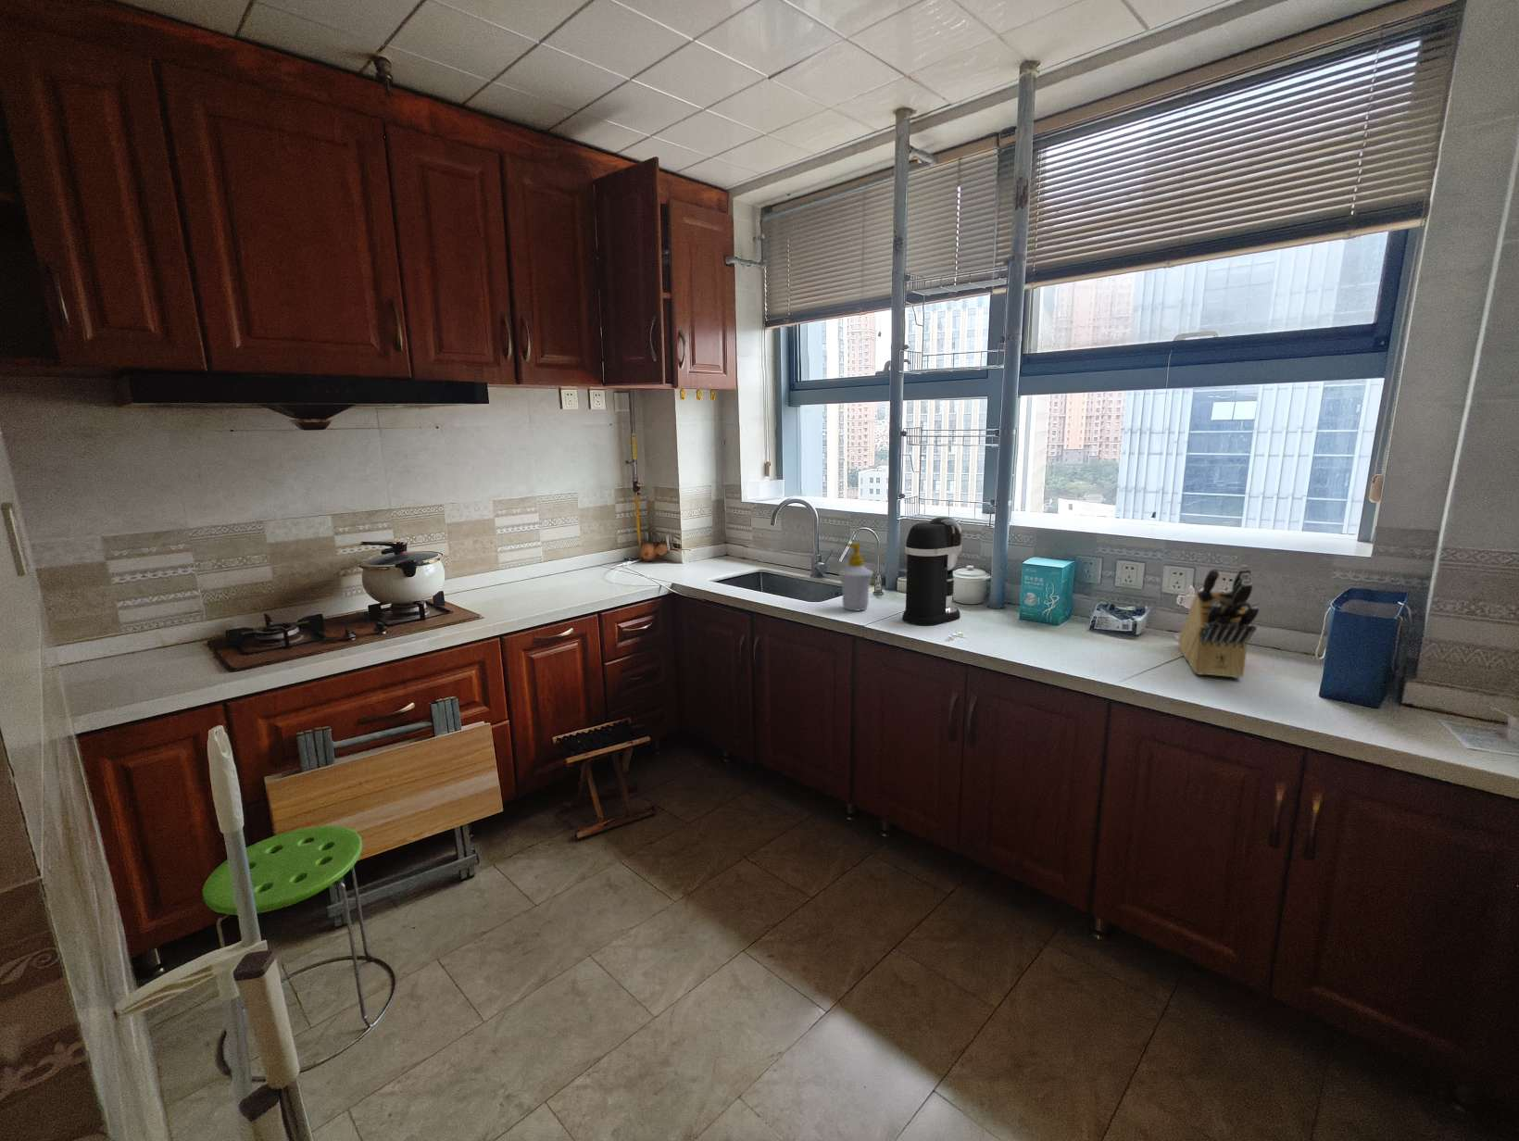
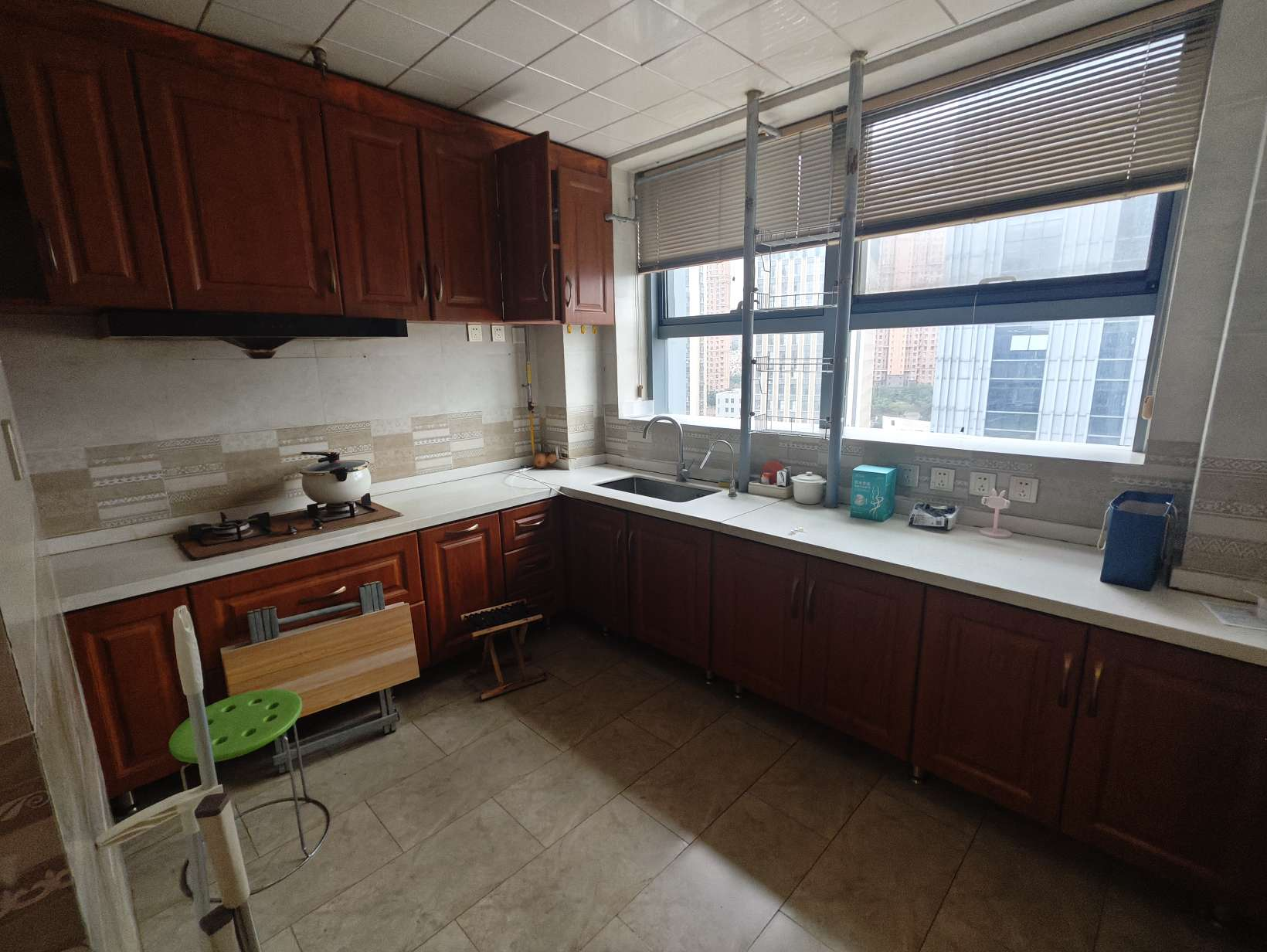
- coffee maker [902,515,963,626]
- knife block [1177,565,1260,678]
- soap bottle [837,542,874,611]
